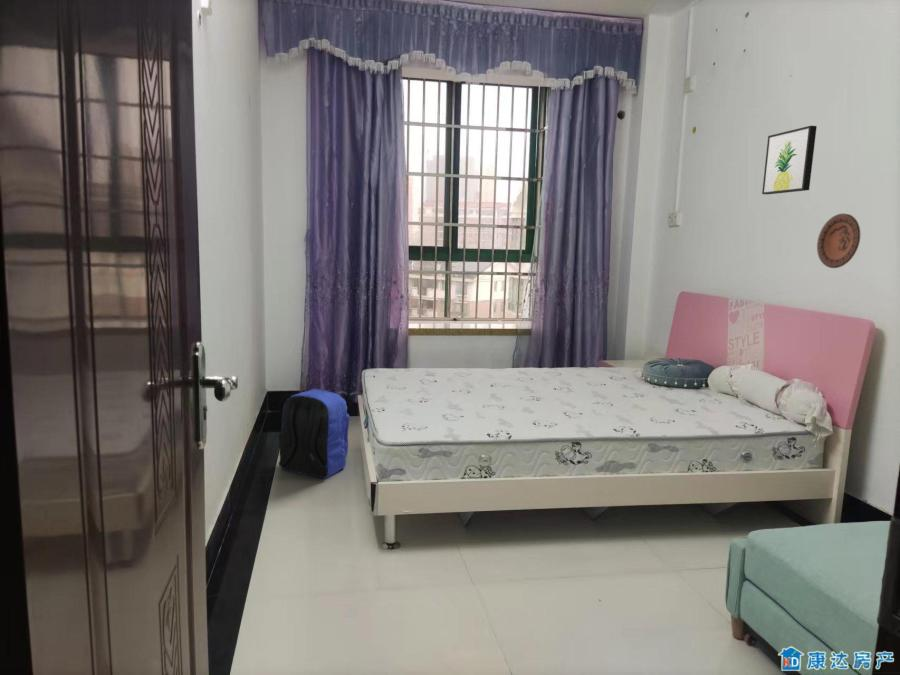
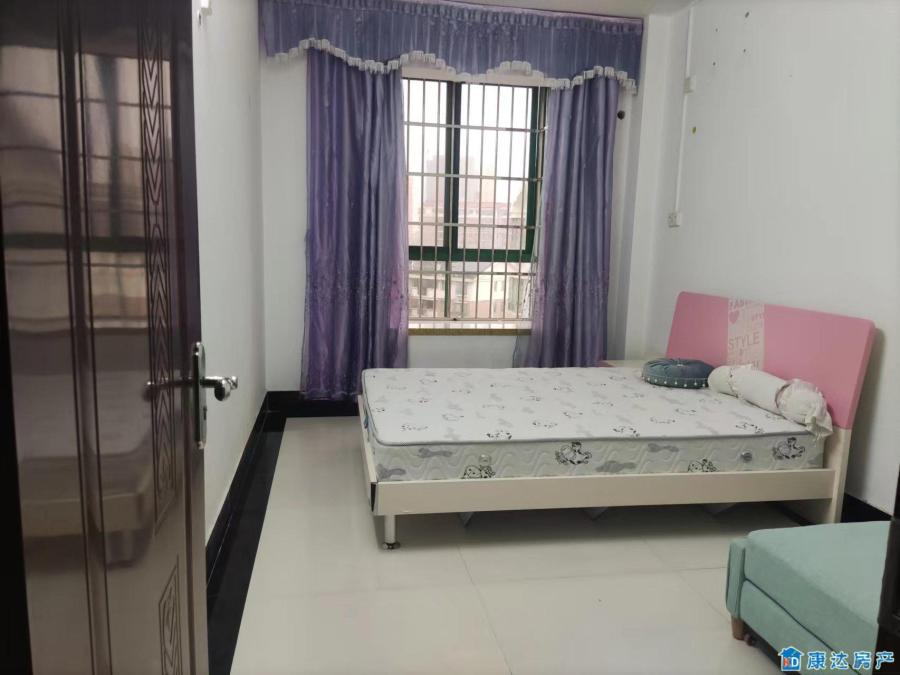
- backpack [277,388,351,479]
- decorative plate [816,213,861,269]
- wall art [761,125,818,195]
